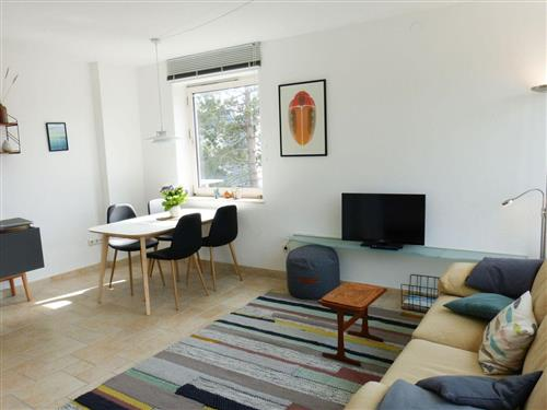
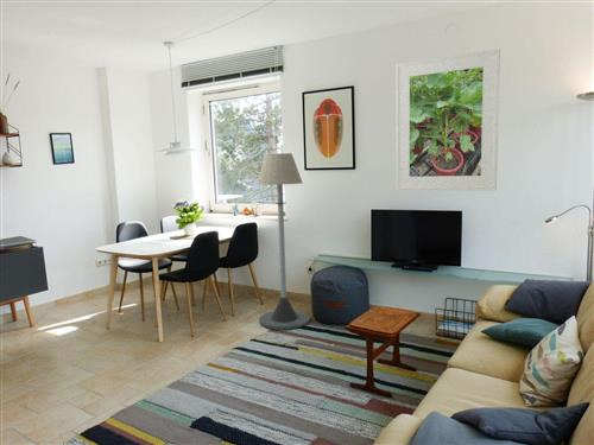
+ floor lamp [255,152,311,331]
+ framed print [394,47,501,192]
